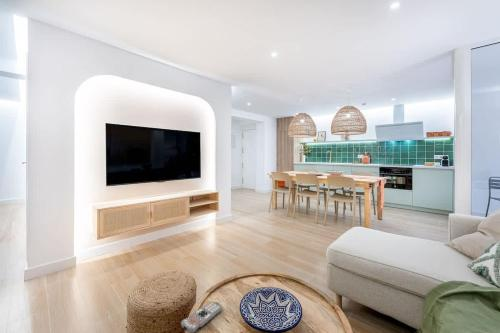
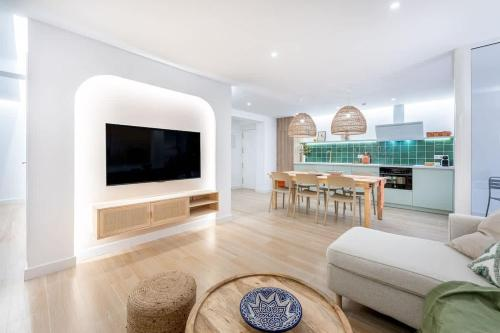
- remote control [180,301,223,333]
